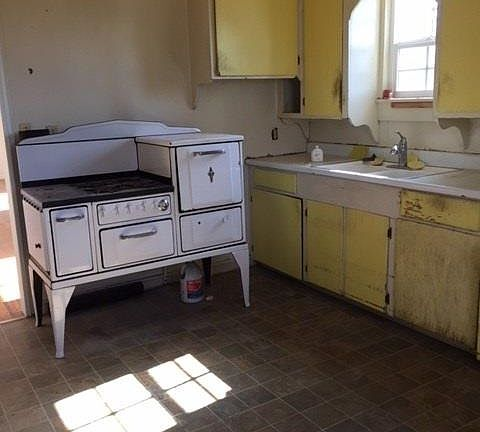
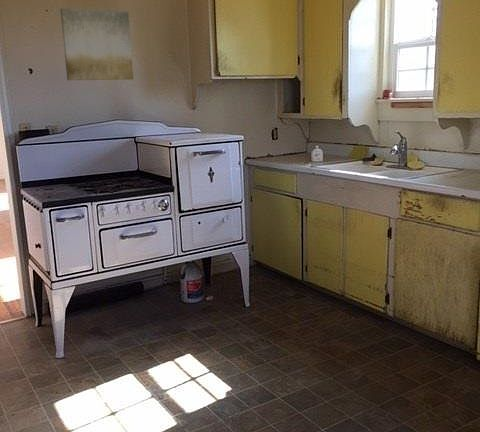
+ wall art [59,7,134,81]
